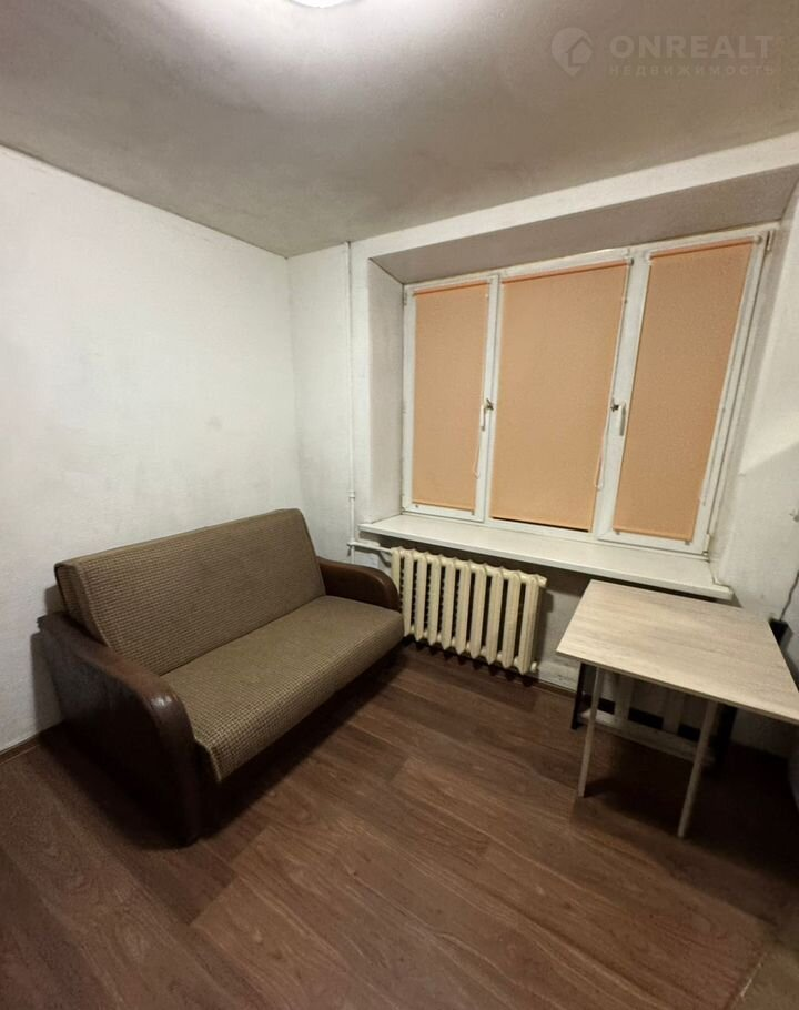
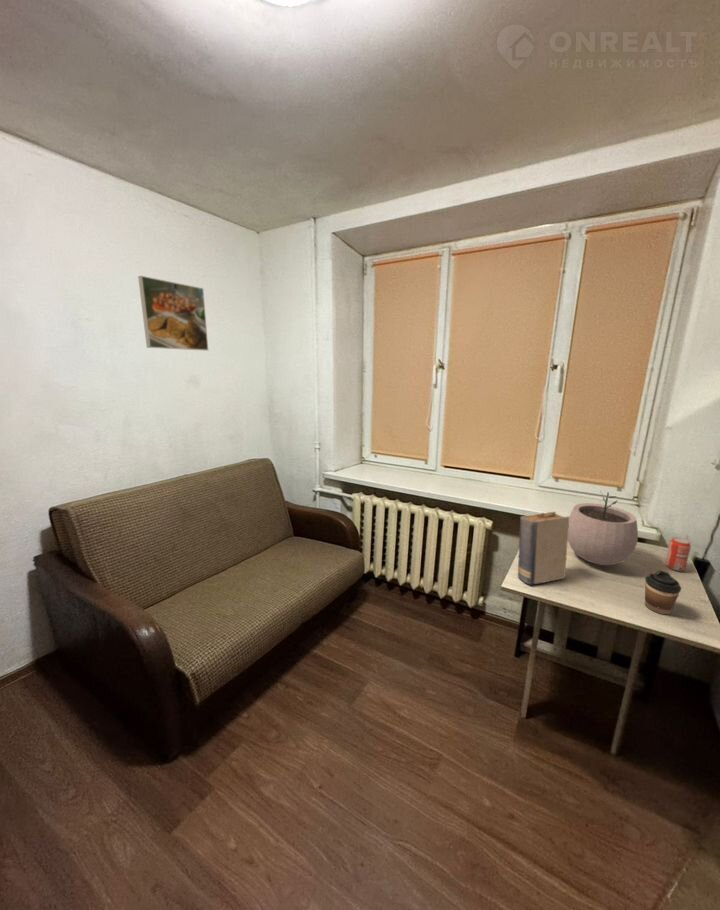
+ coffee cup [644,570,682,615]
+ book [517,511,569,586]
+ plant pot [568,490,639,566]
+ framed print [137,275,209,352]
+ beverage can [664,537,692,572]
